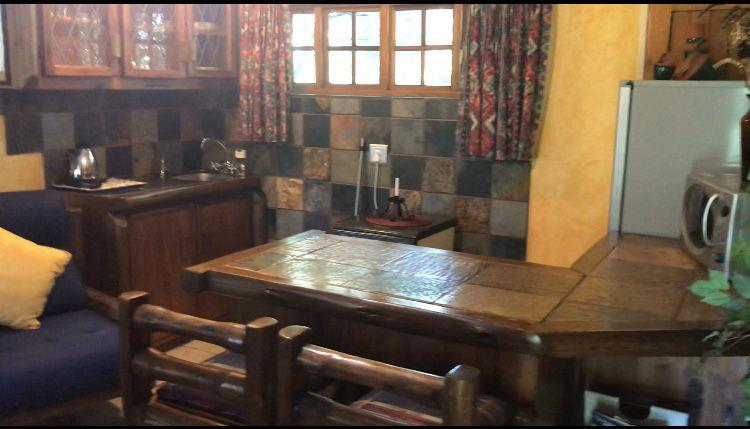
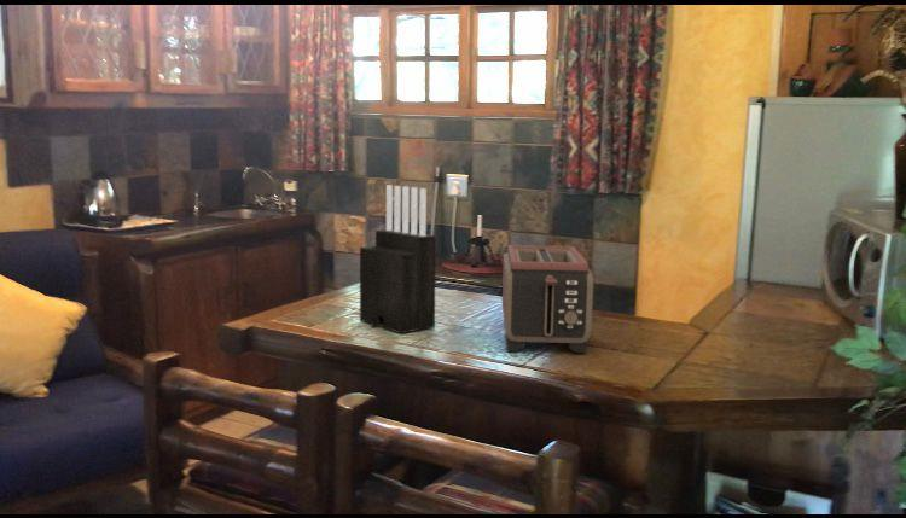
+ knife block [359,184,437,334]
+ toaster [501,244,594,355]
